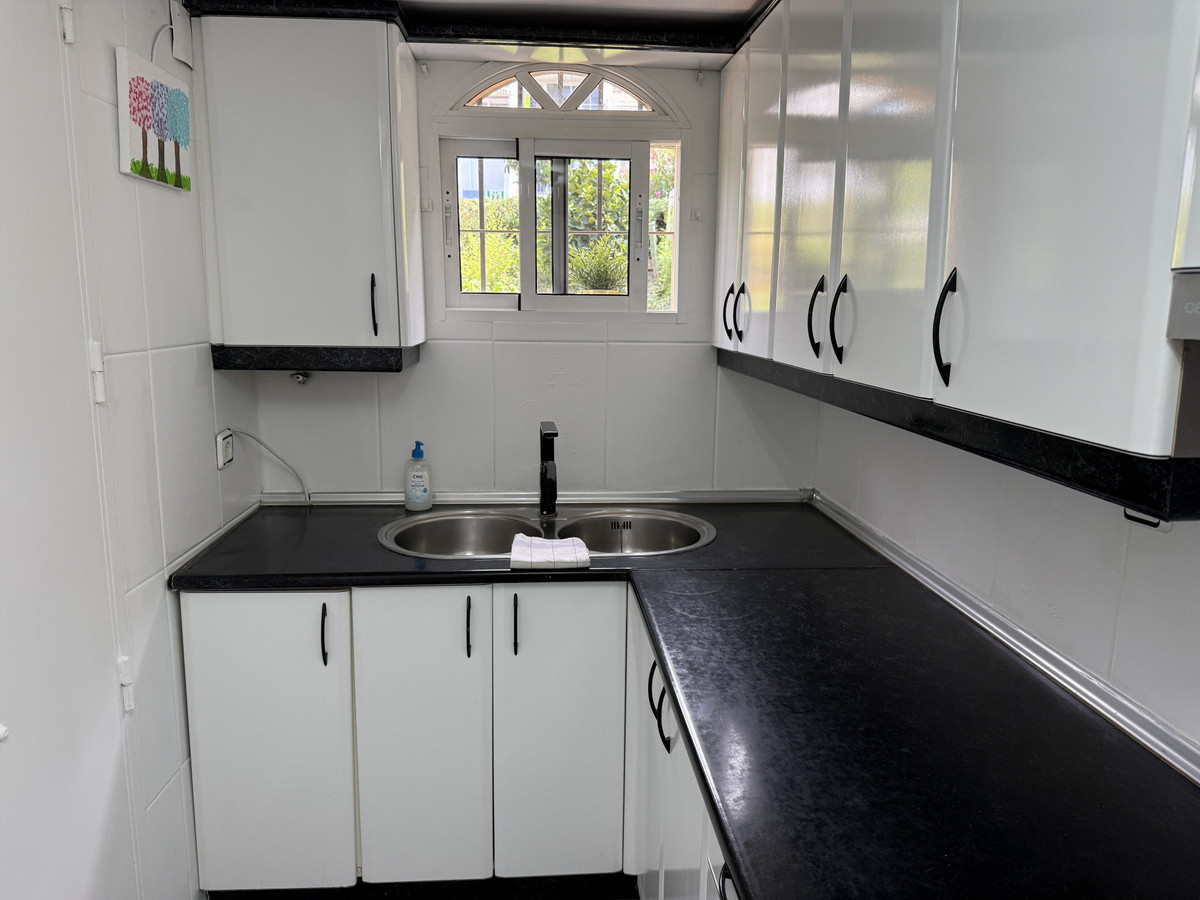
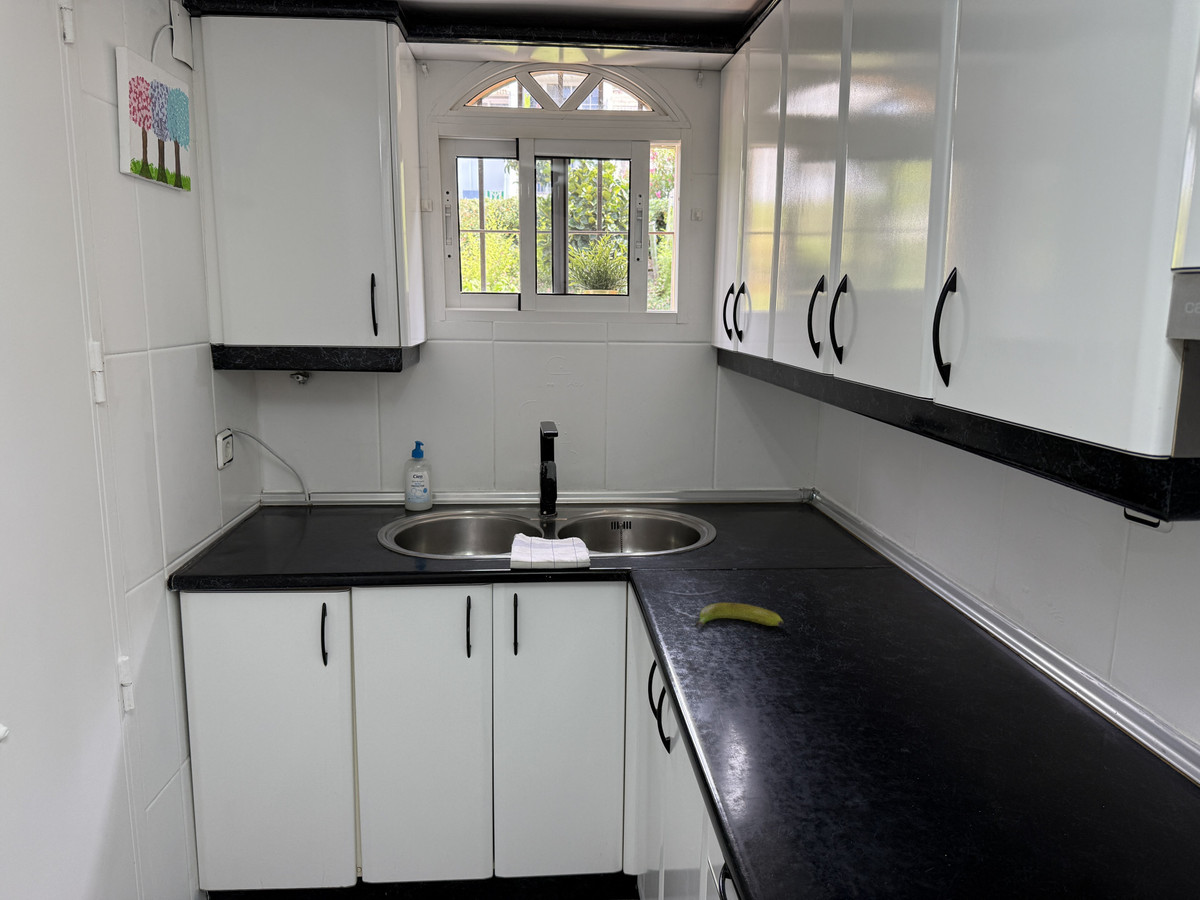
+ banana [694,602,784,628]
